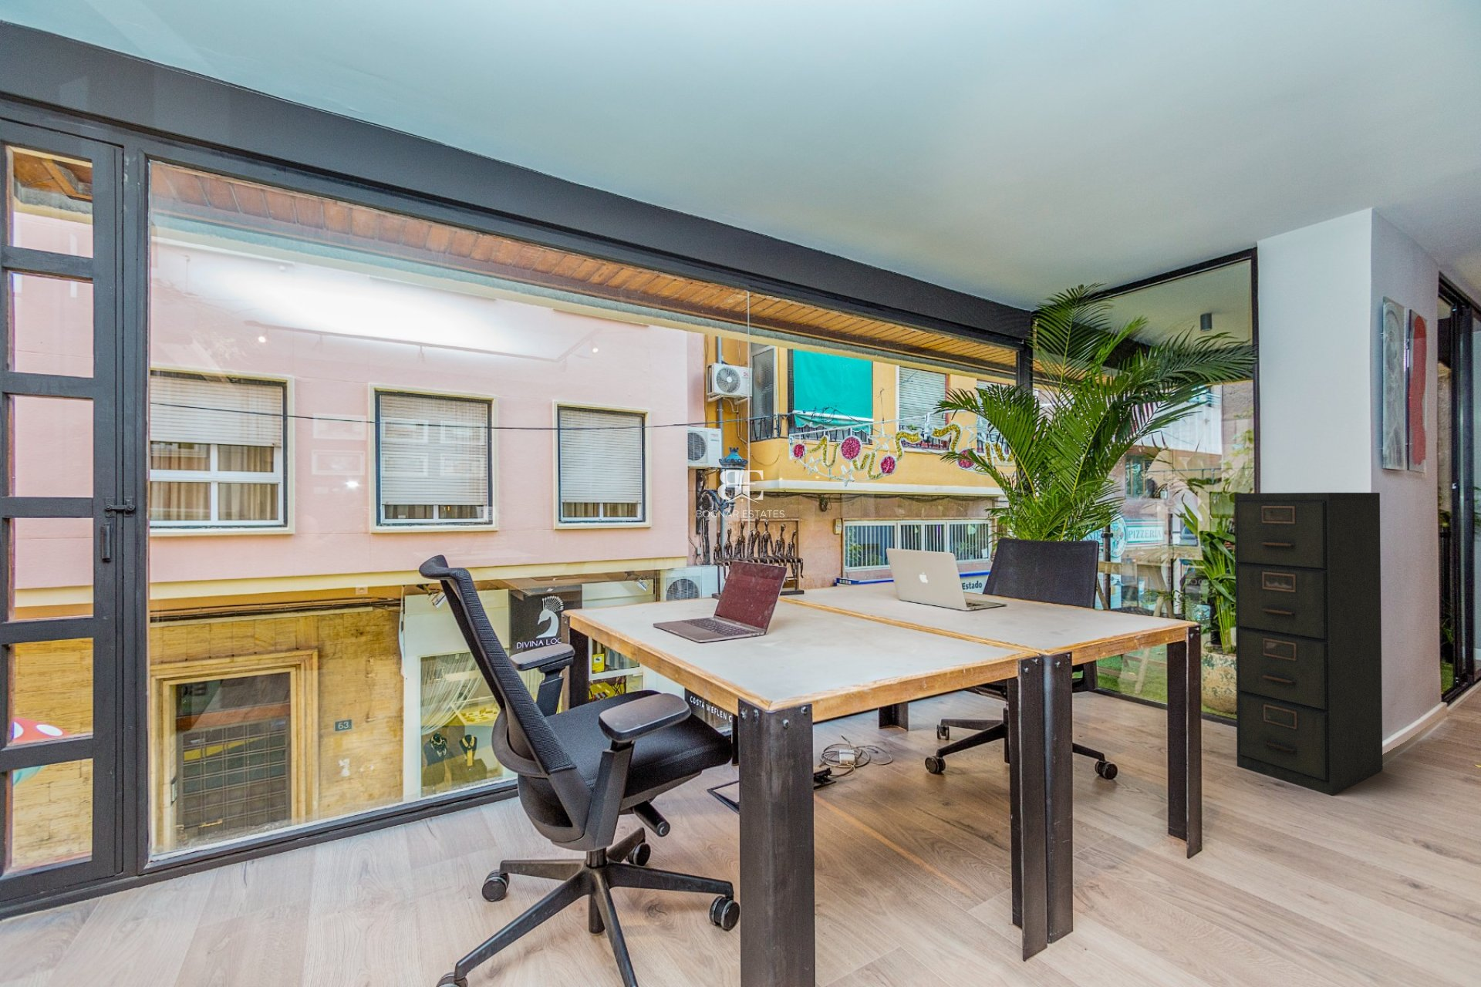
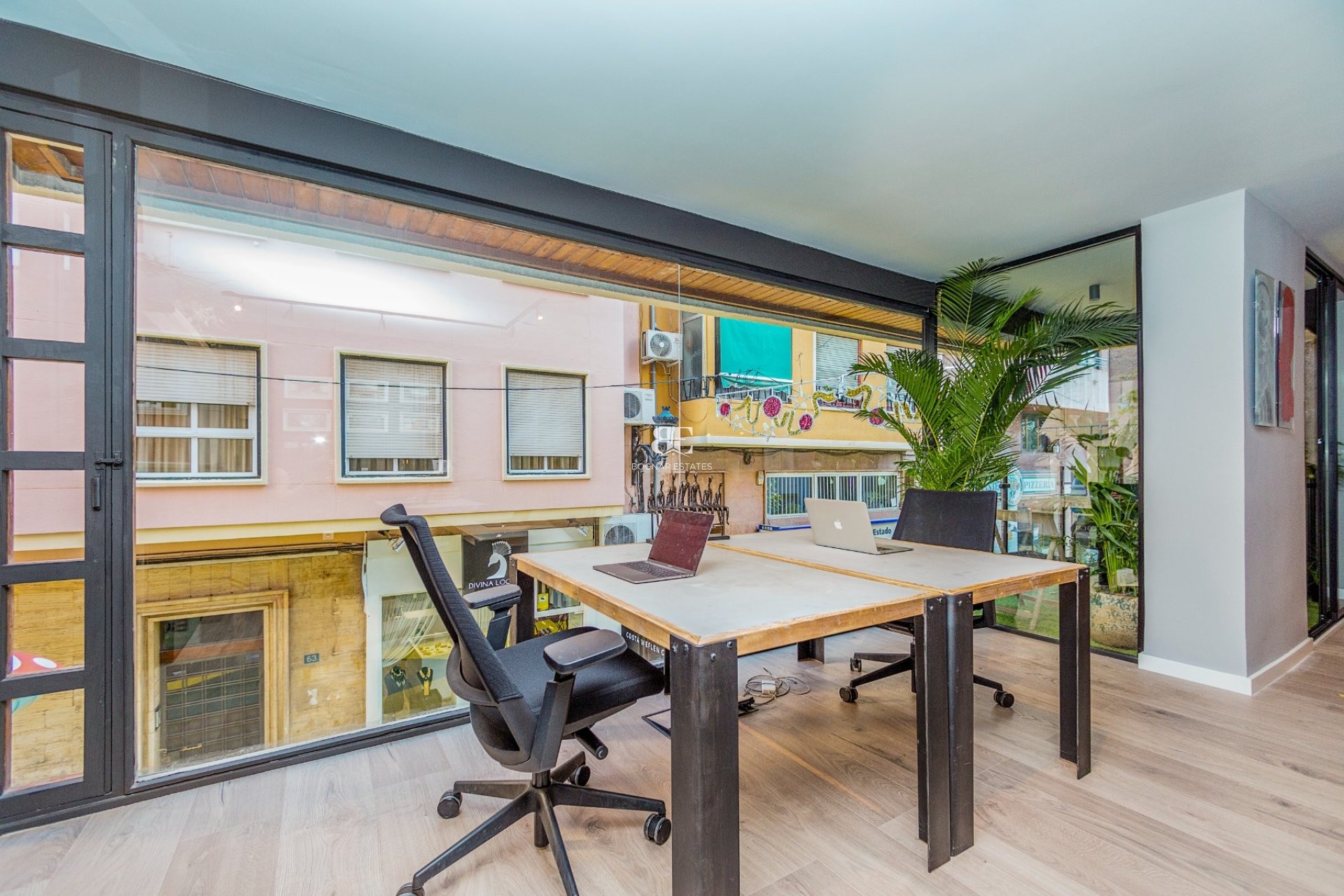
- filing cabinet [1234,492,1384,796]
